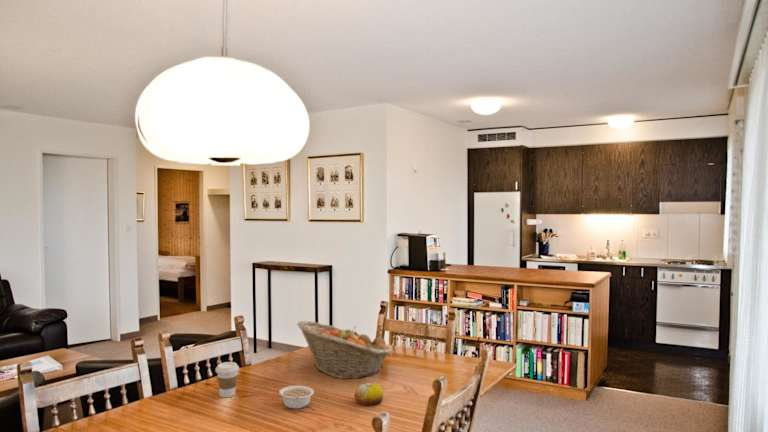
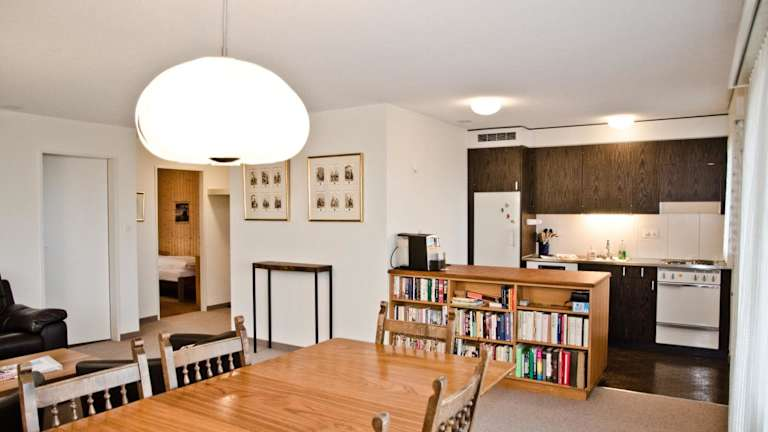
- coffee cup [215,361,240,399]
- legume [278,385,315,410]
- fruit [354,382,384,407]
- fruit basket [296,320,393,380]
